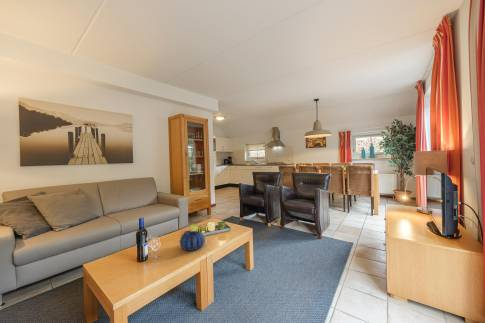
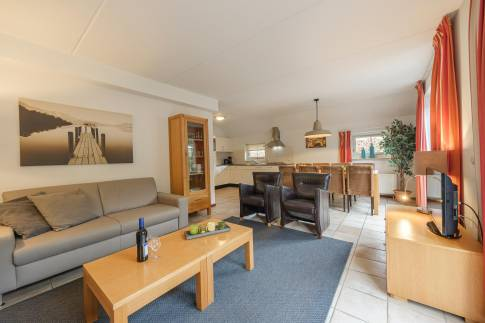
- decorative bowl [179,230,206,252]
